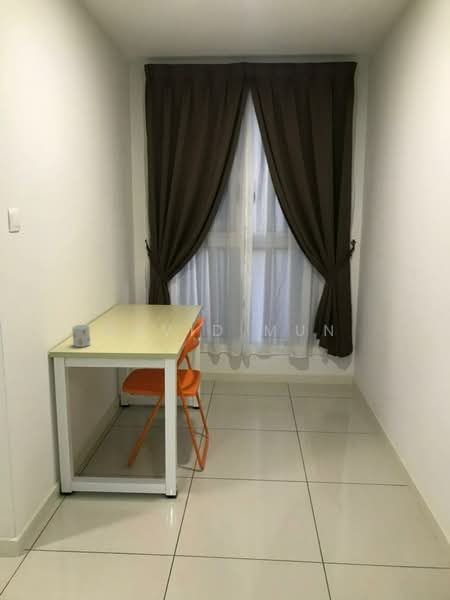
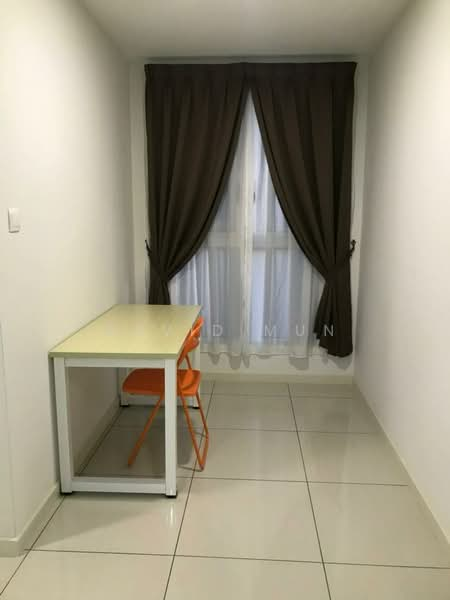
- mug [71,324,91,348]
